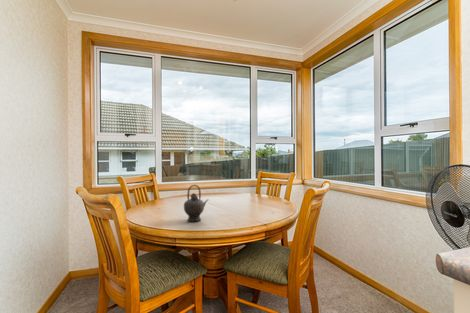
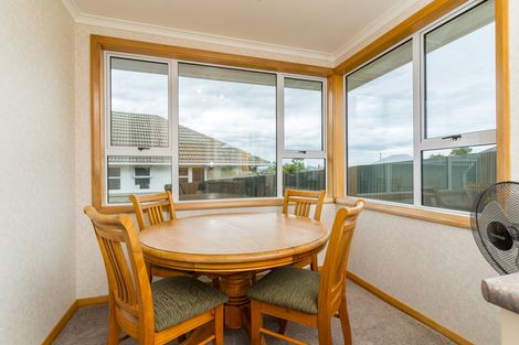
- teapot [183,184,209,222]
